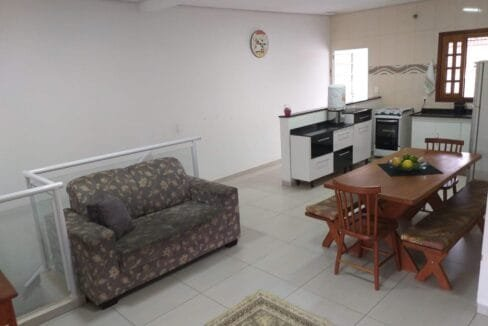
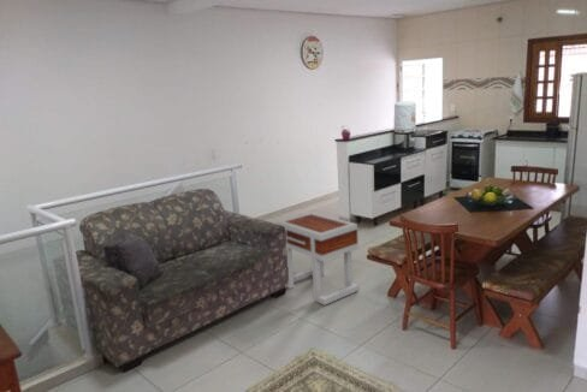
+ side table [275,212,361,307]
